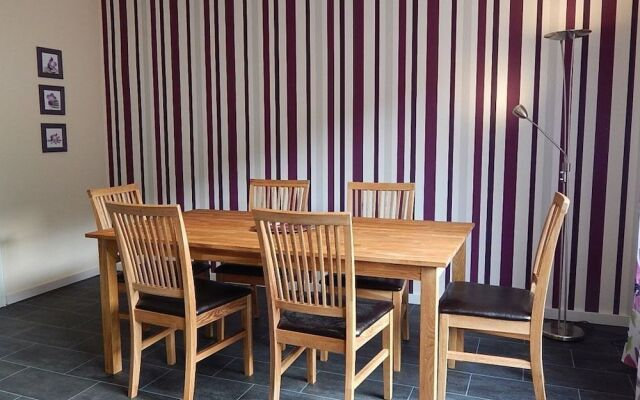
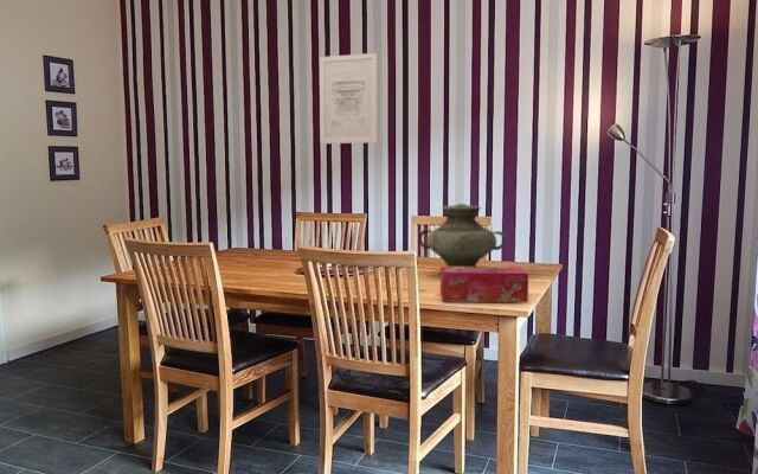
+ tissue box [439,265,529,303]
+ vase [417,203,508,276]
+ wall art [319,52,379,145]
